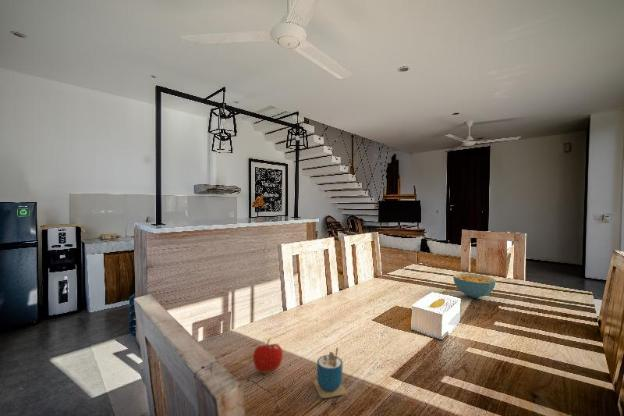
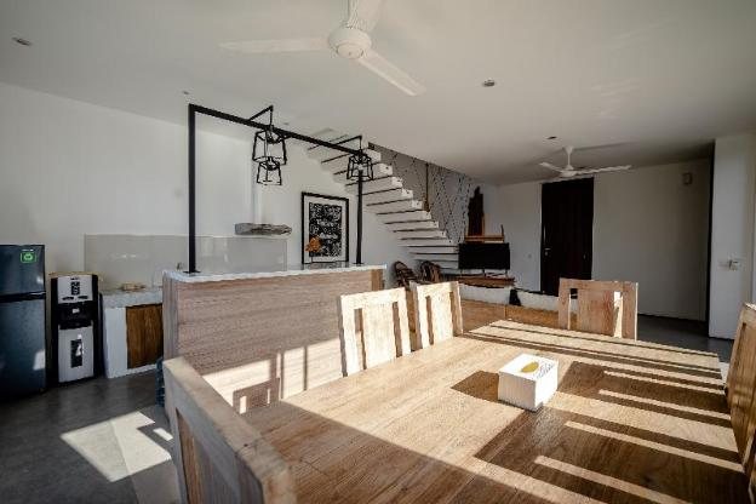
- fruit [252,338,284,374]
- cereal bowl [452,272,496,299]
- cup [313,346,346,399]
